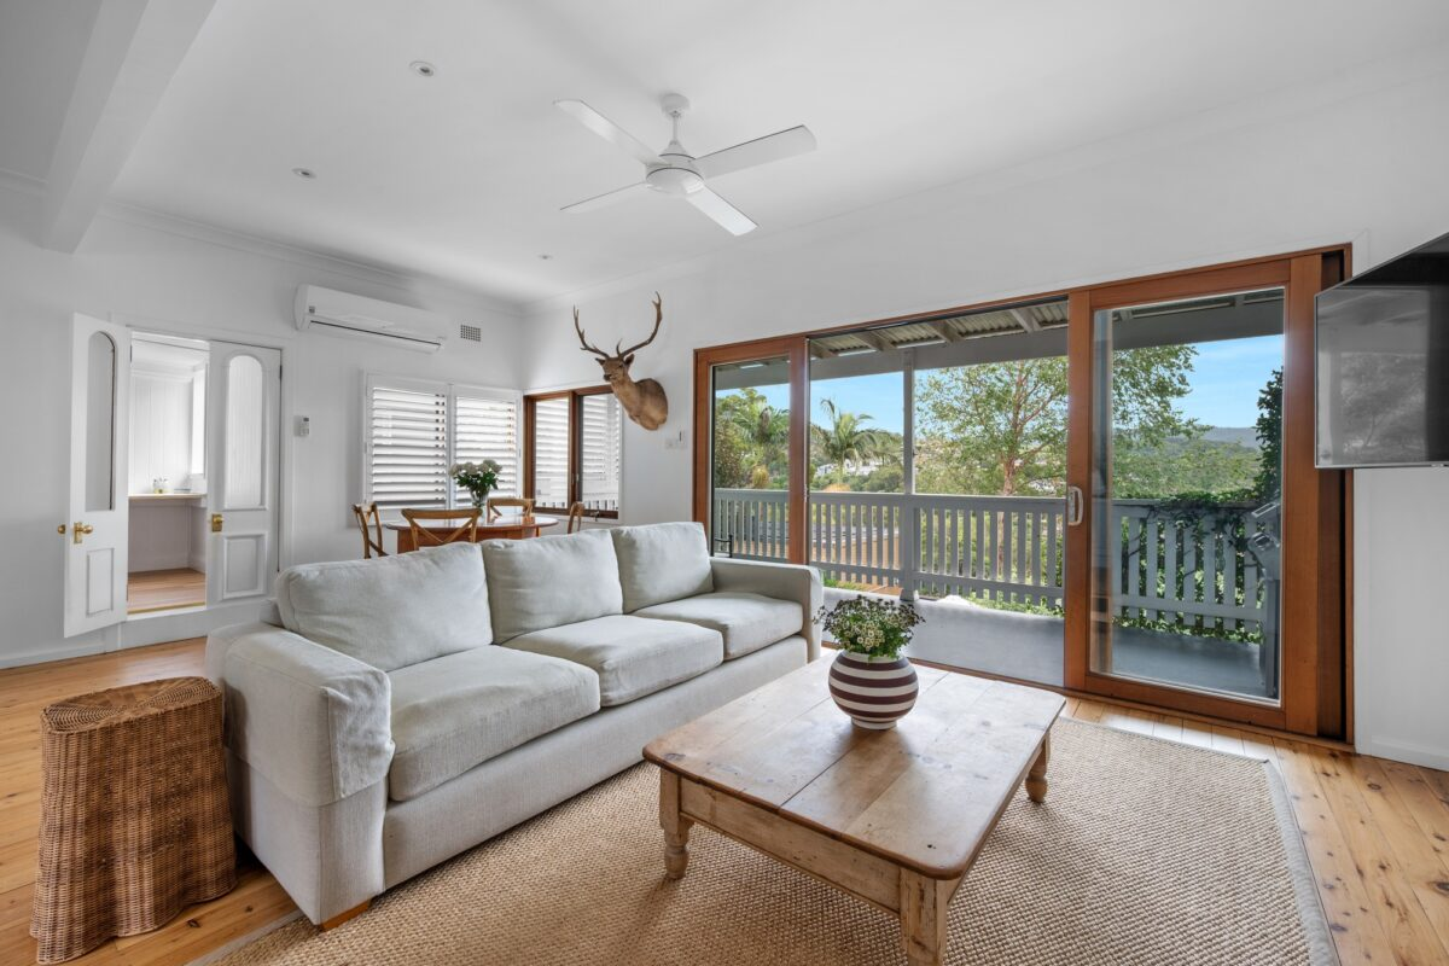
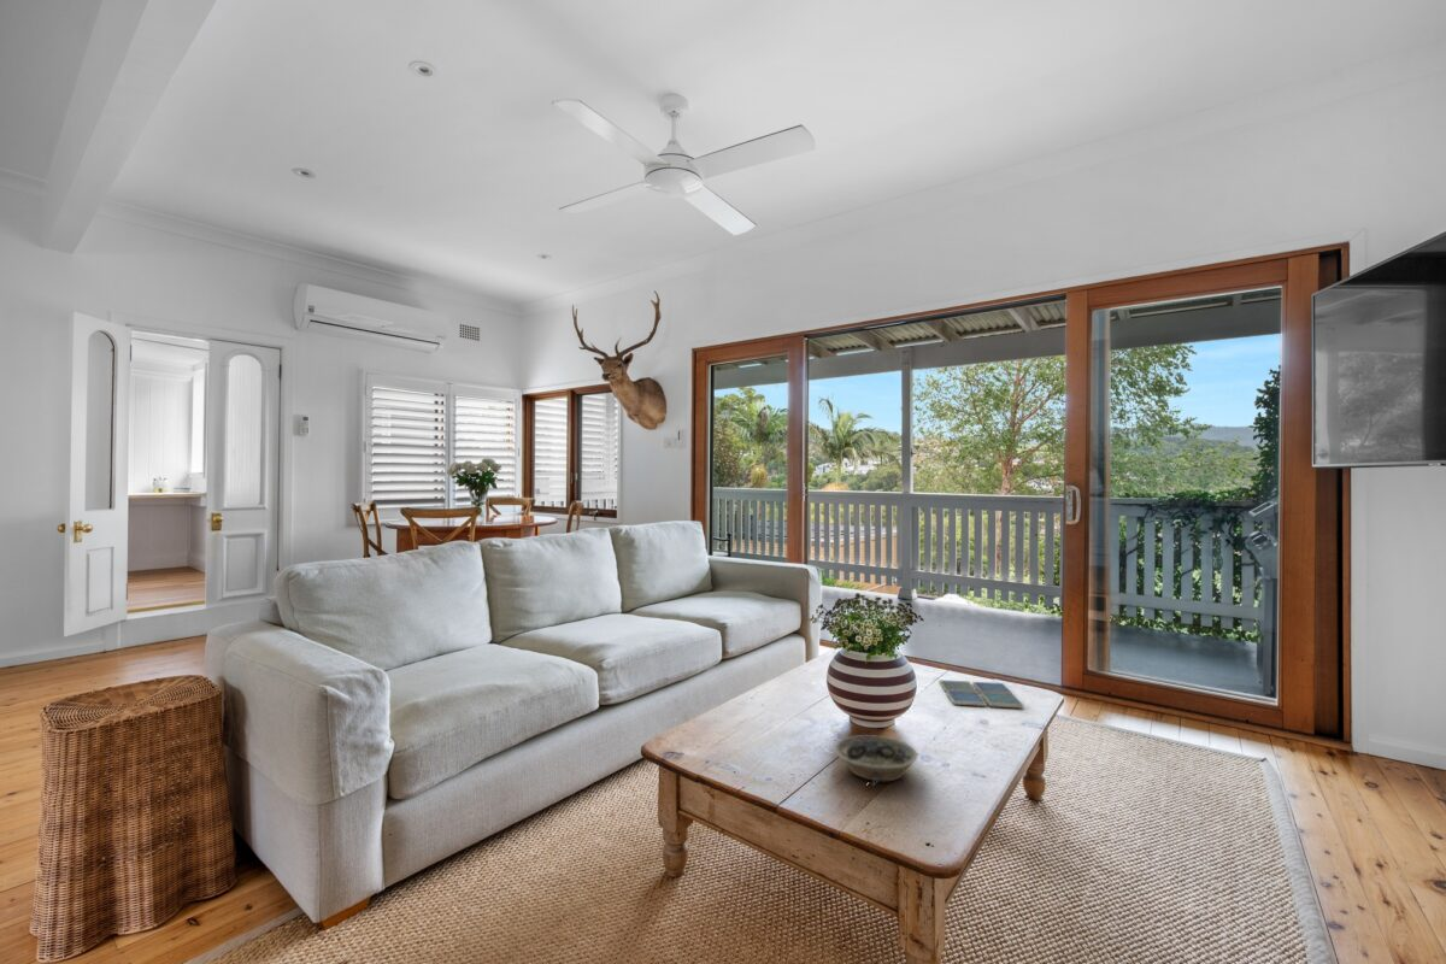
+ bowl [834,734,919,787]
+ drink coaster [937,678,1024,710]
